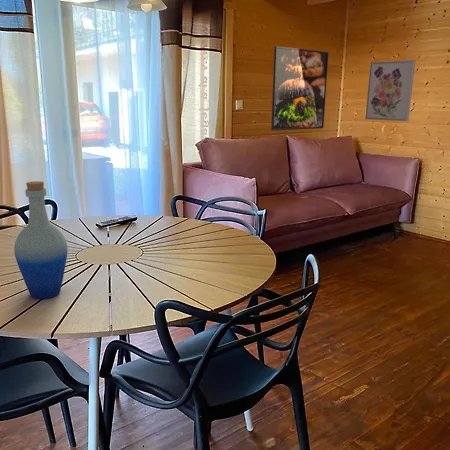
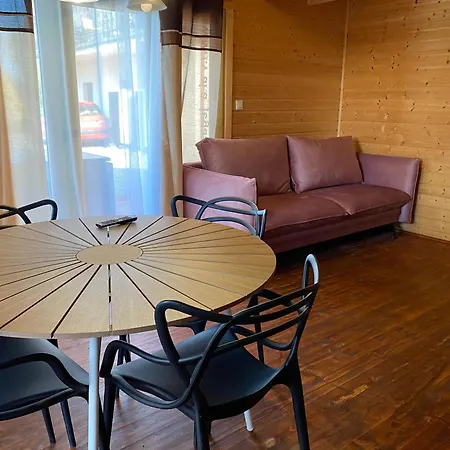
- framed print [270,45,329,132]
- wall art [364,59,416,122]
- bottle [13,180,69,300]
